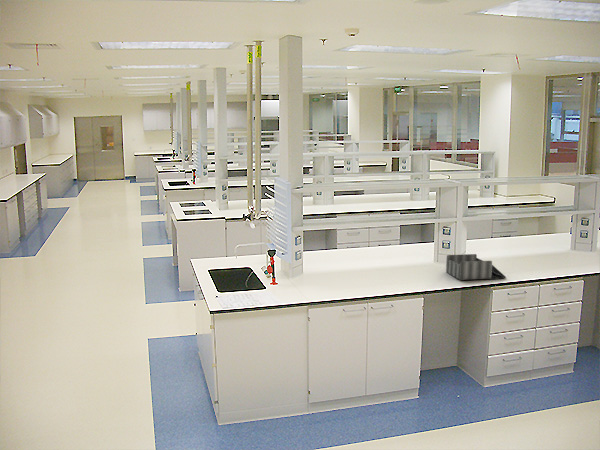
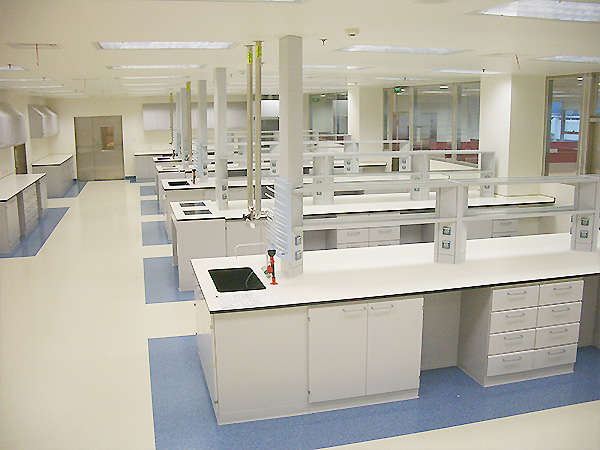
- desk organizer [445,253,507,281]
